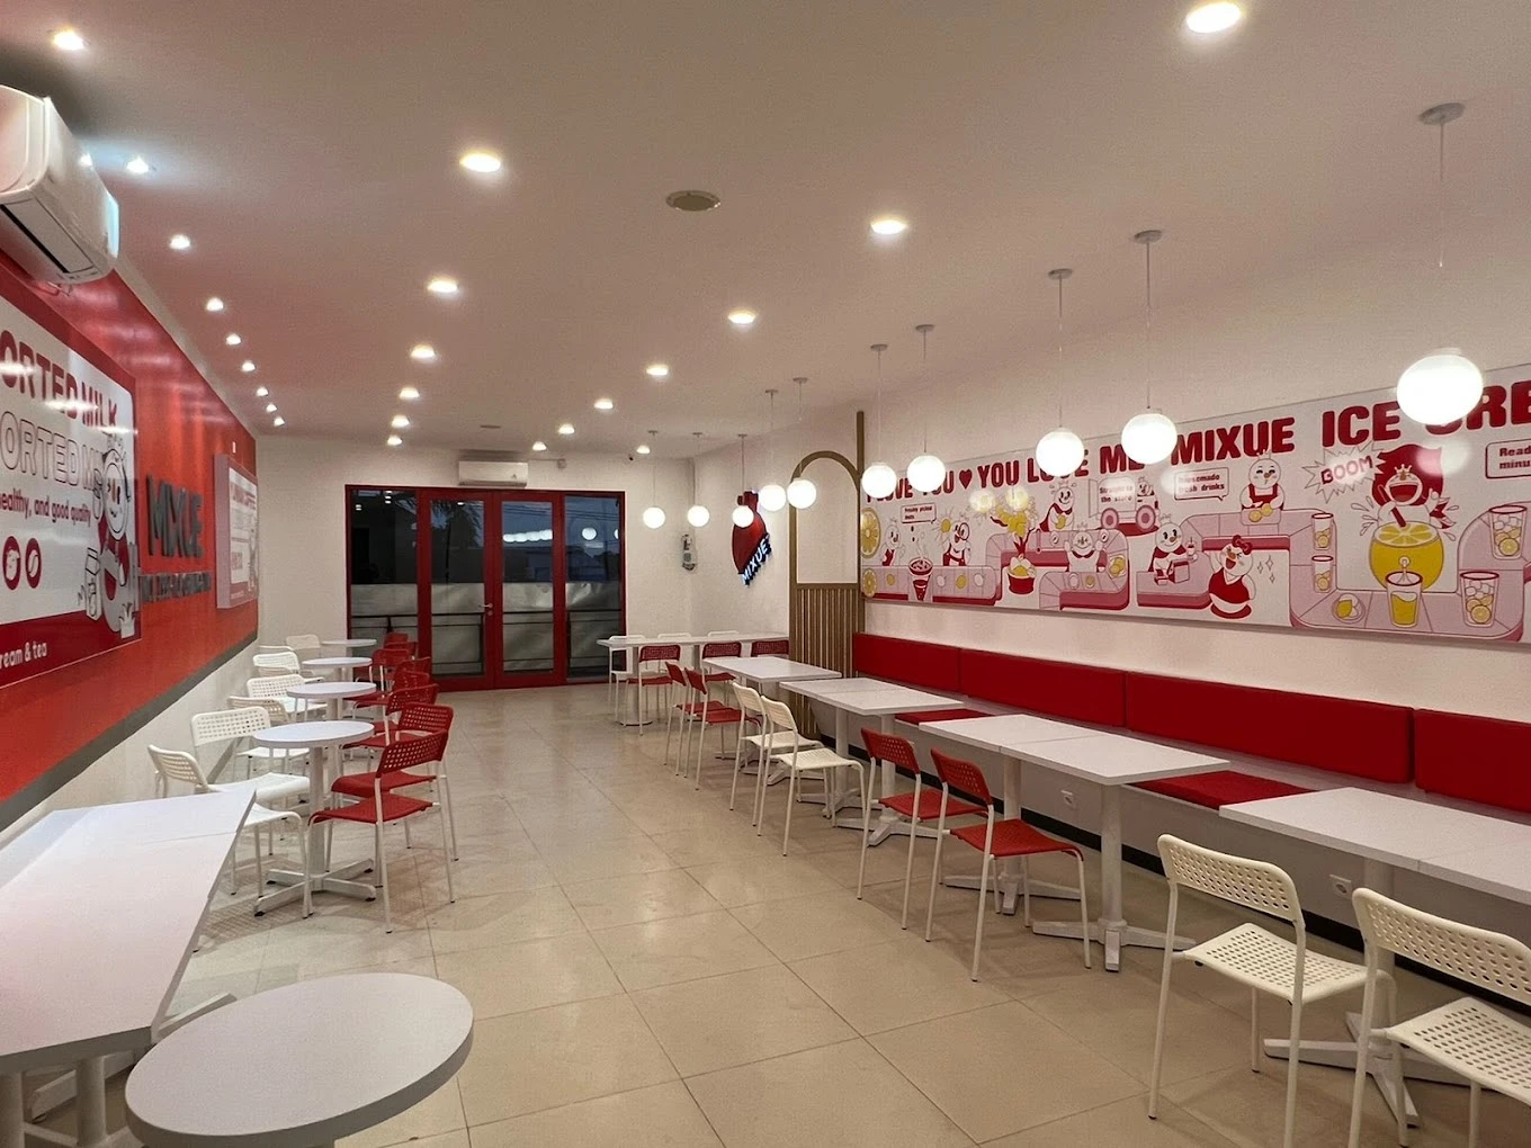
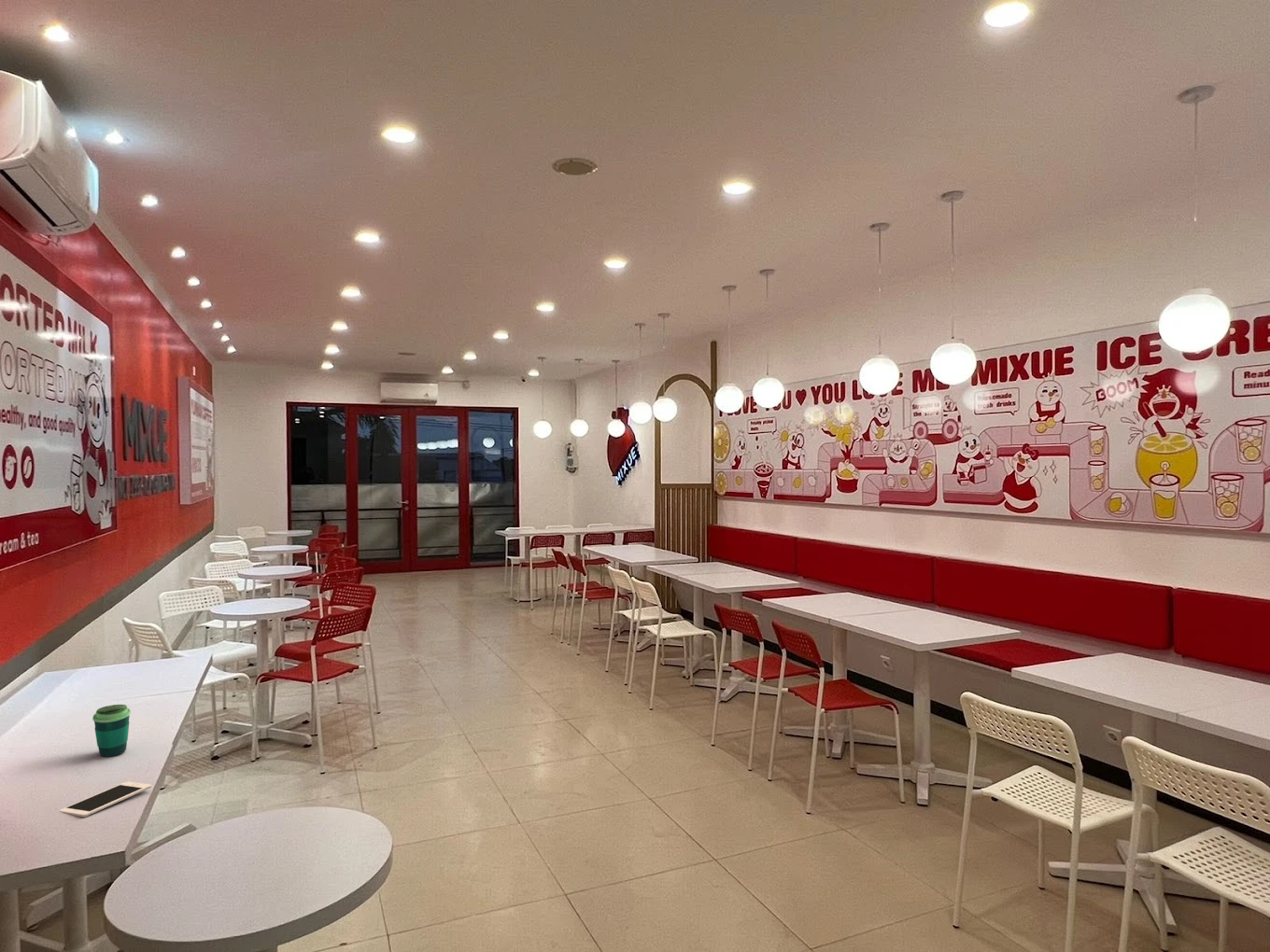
+ cup [92,704,132,758]
+ cell phone [58,780,152,818]
